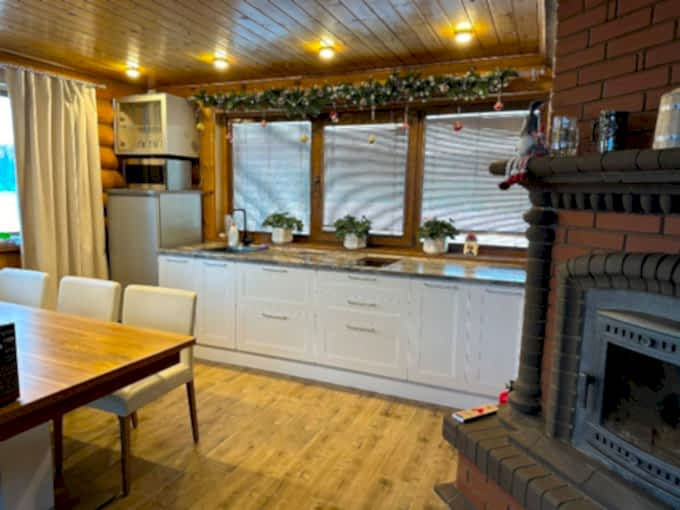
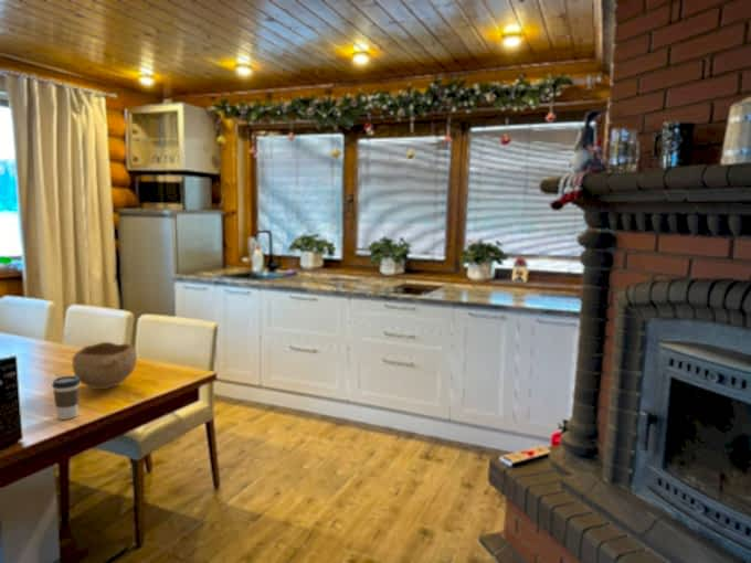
+ bowl [71,341,138,391]
+ coffee cup [51,375,81,421]
